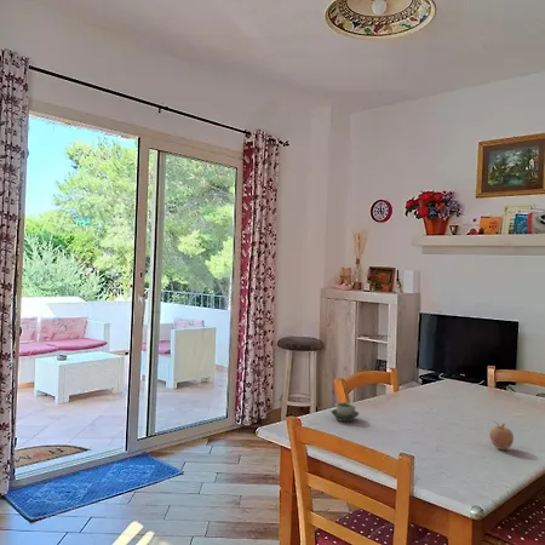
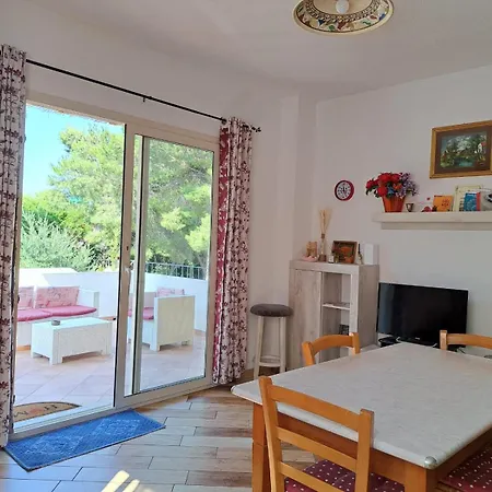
- cup [329,401,360,423]
- fruit [488,419,515,451]
